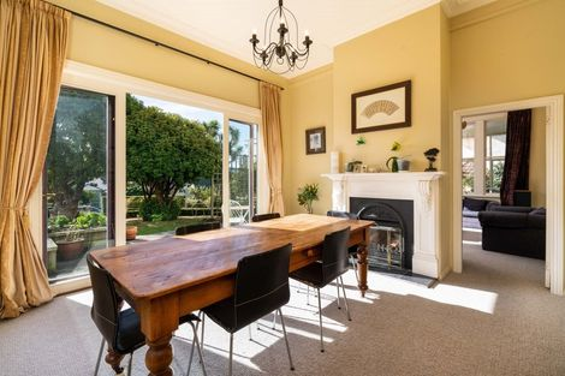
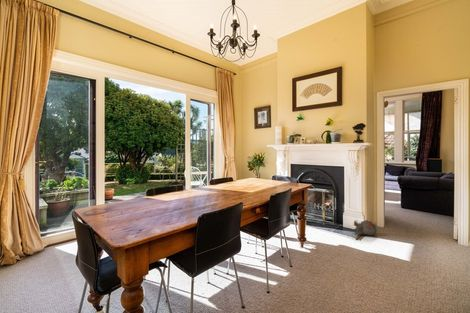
+ plush toy [353,219,378,237]
